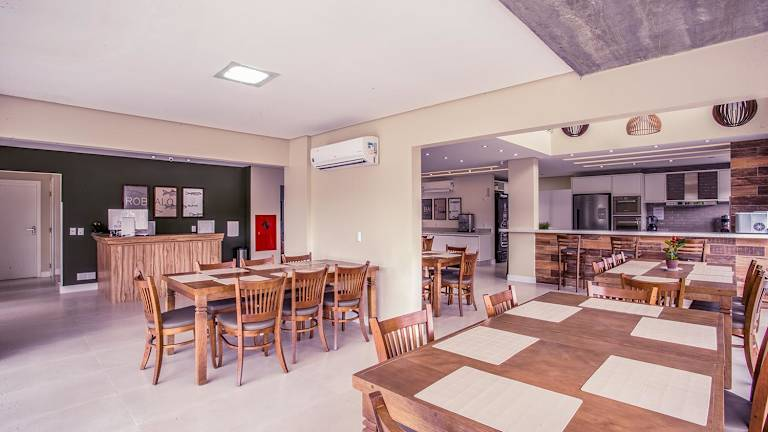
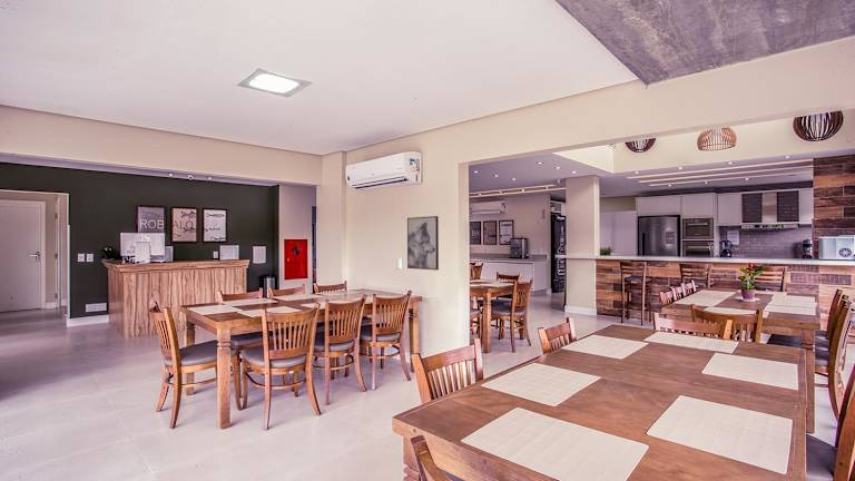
+ wall art [406,215,440,272]
